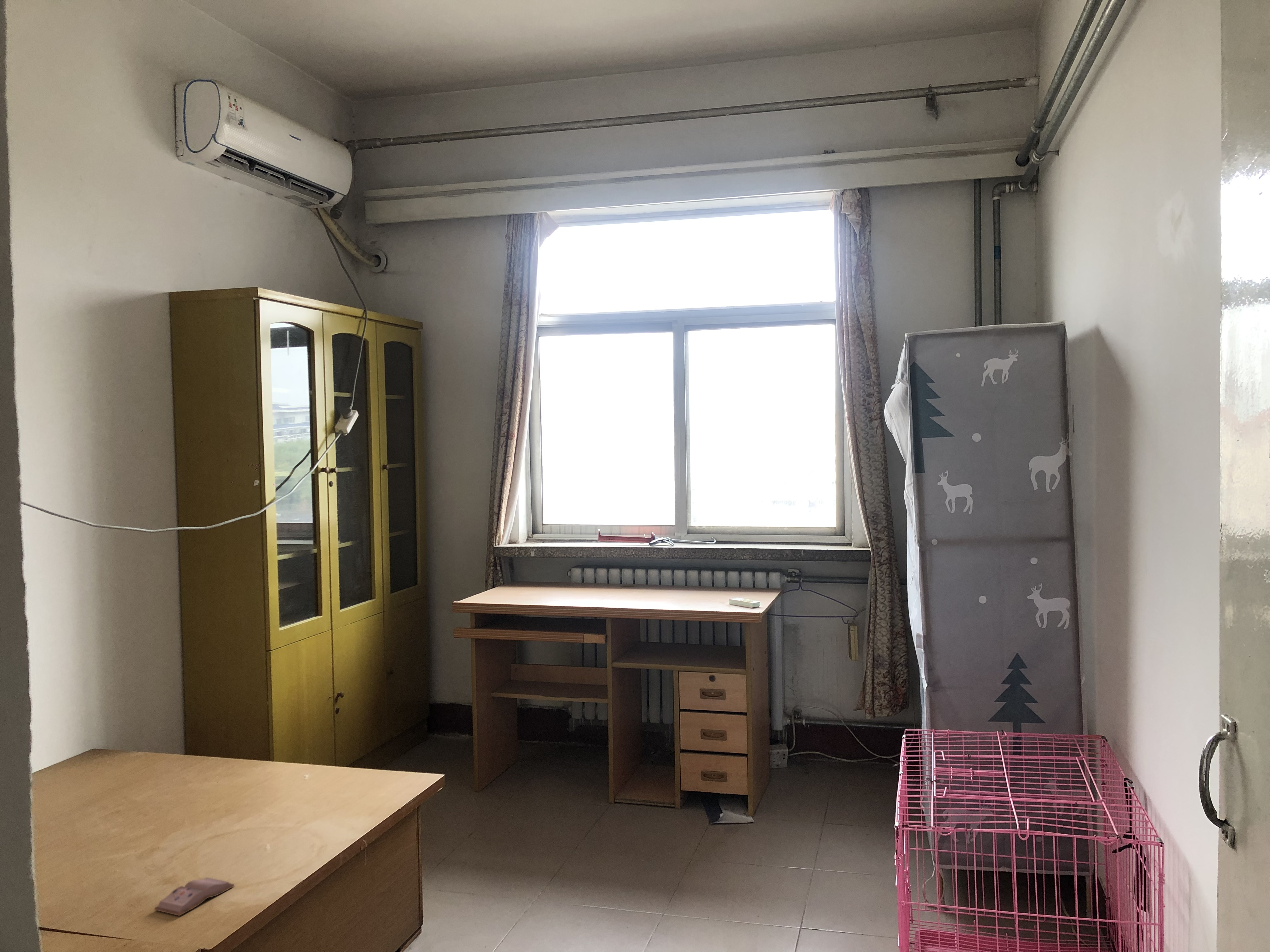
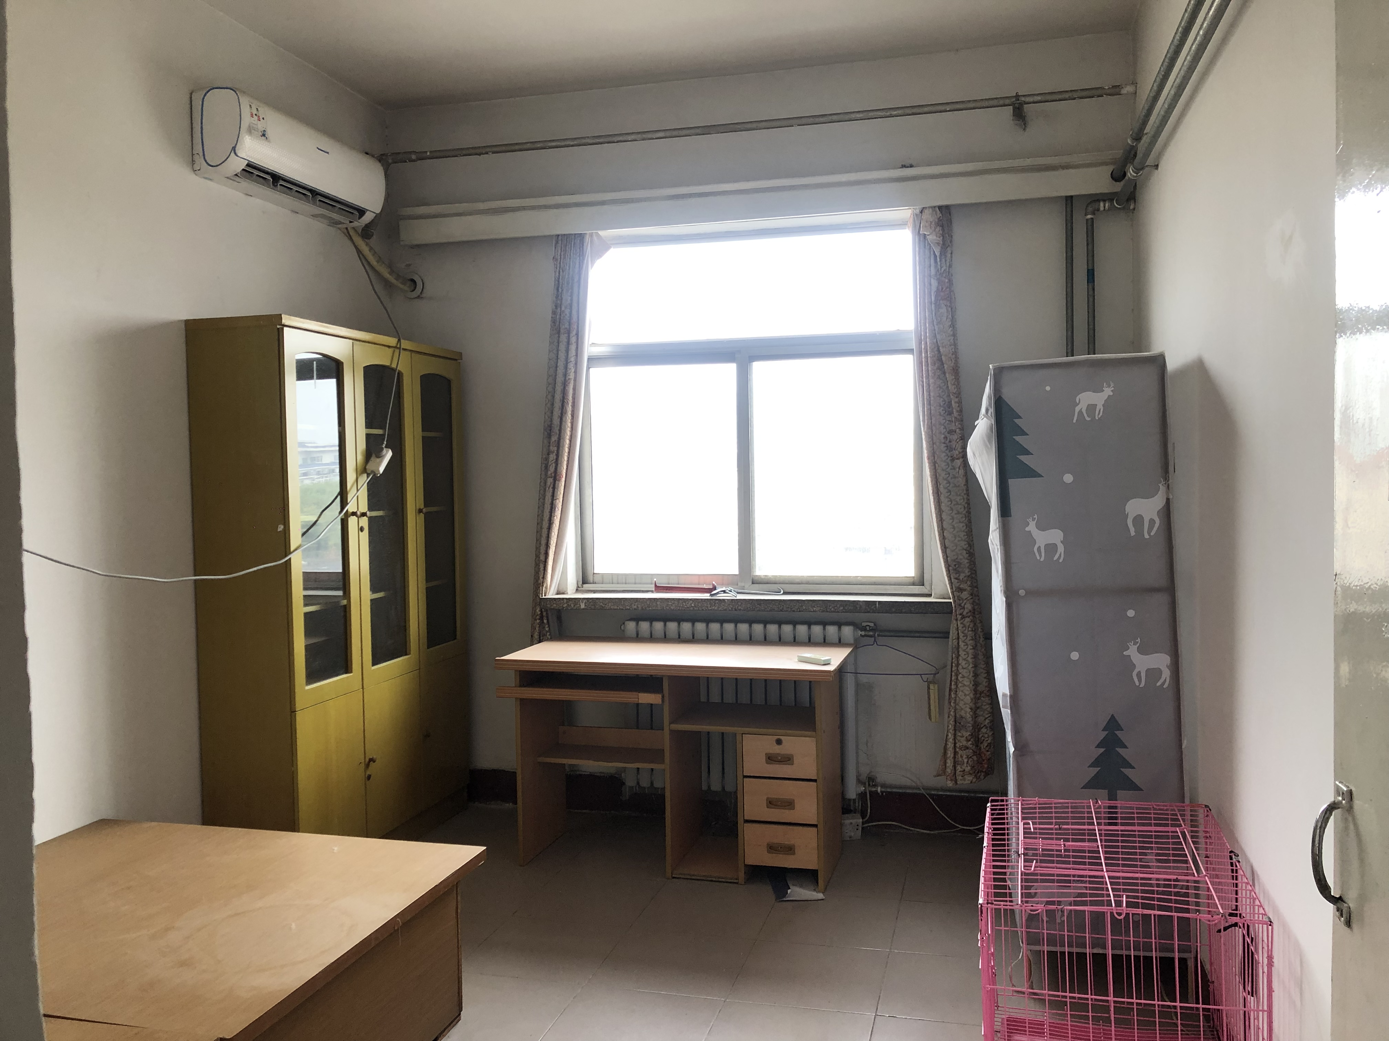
- book [154,877,235,916]
